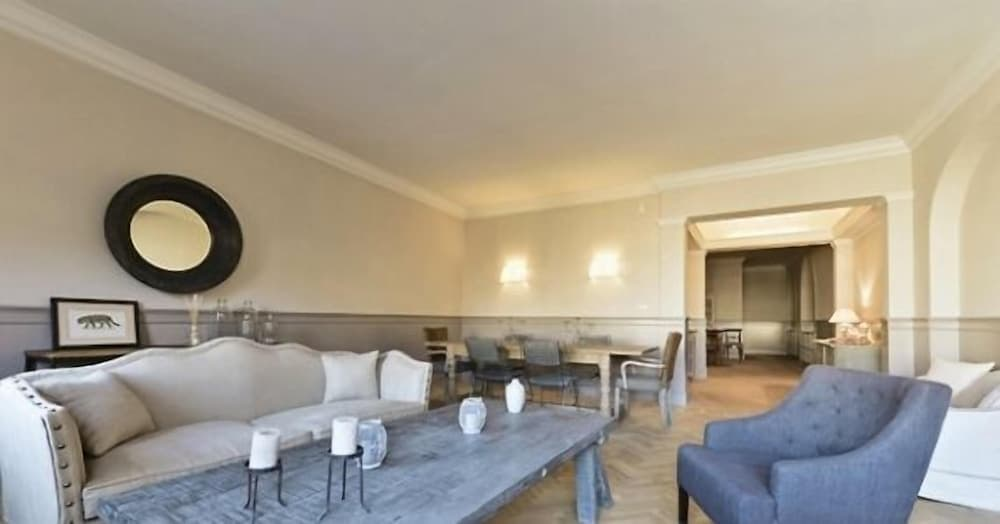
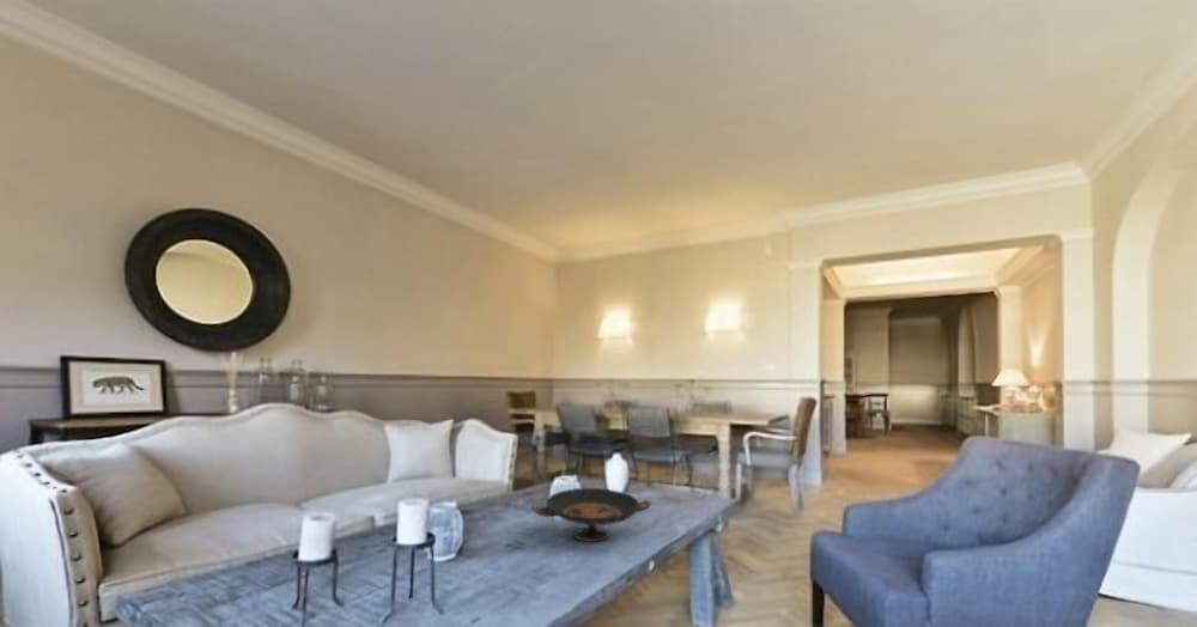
+ decorative bowl [530,487,652,543]
